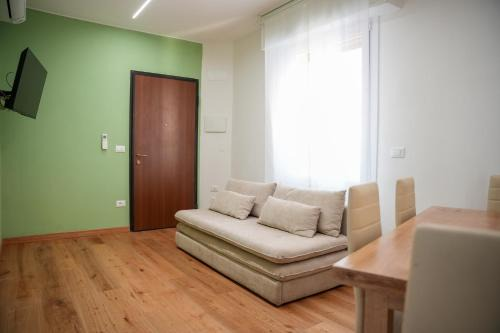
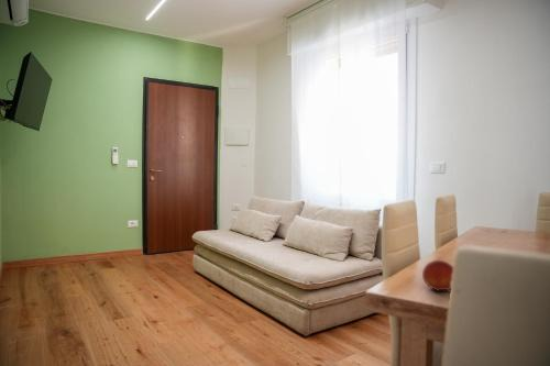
+ fruit [421,259,454,293]
